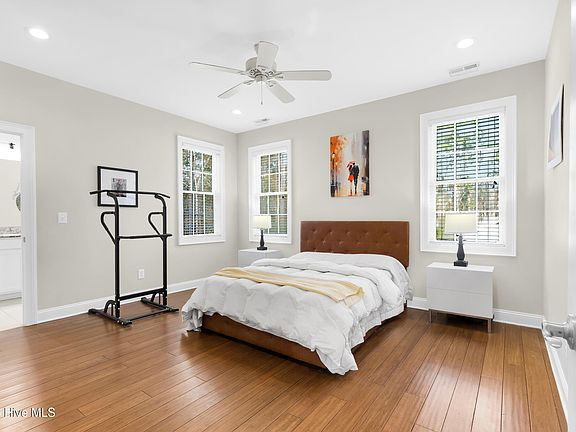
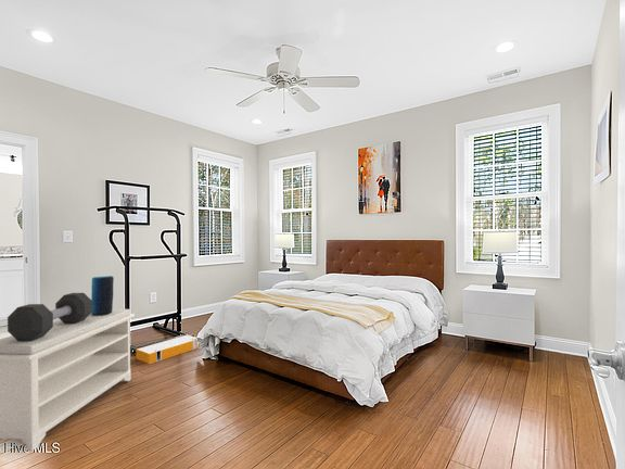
+ foam roller [90,275,115,315]
+ bench [0,308,136,452]
+ dumbbell [7,292,92,341]
+ storage bin [135,333,200,365]
